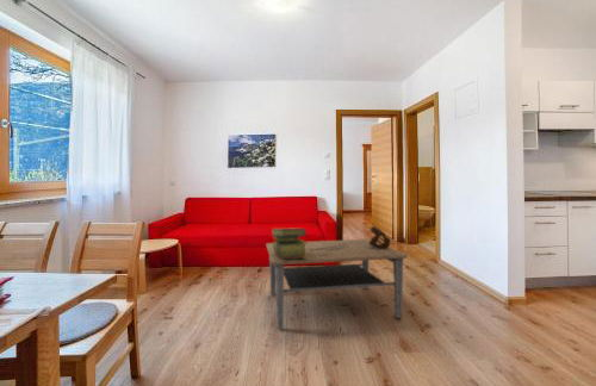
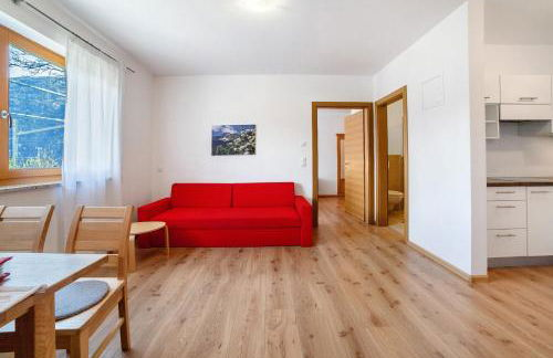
- coffee table [265,238,409,330]
- architectural model [368,225,391,249]
- stack of books [269,228,308,259]
